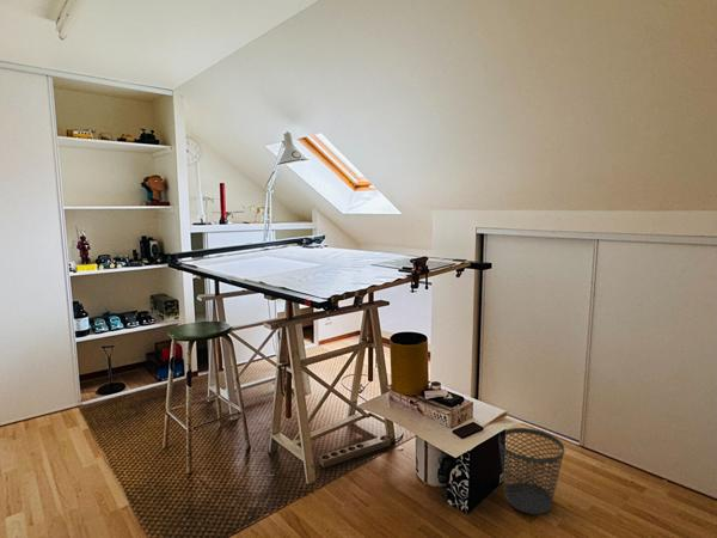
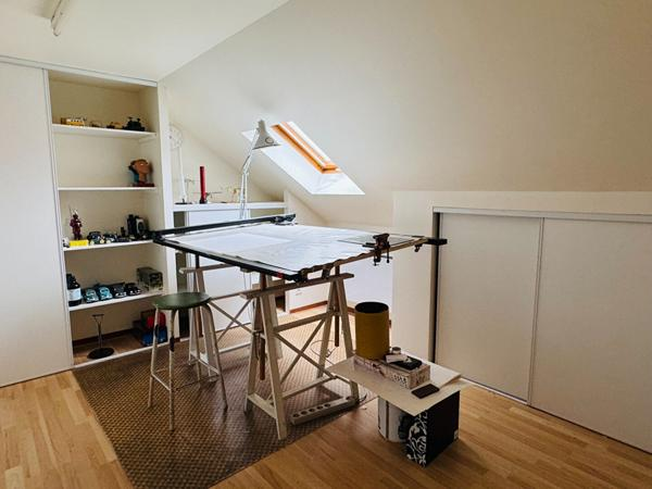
- wastebasket [497,427,565,515]
